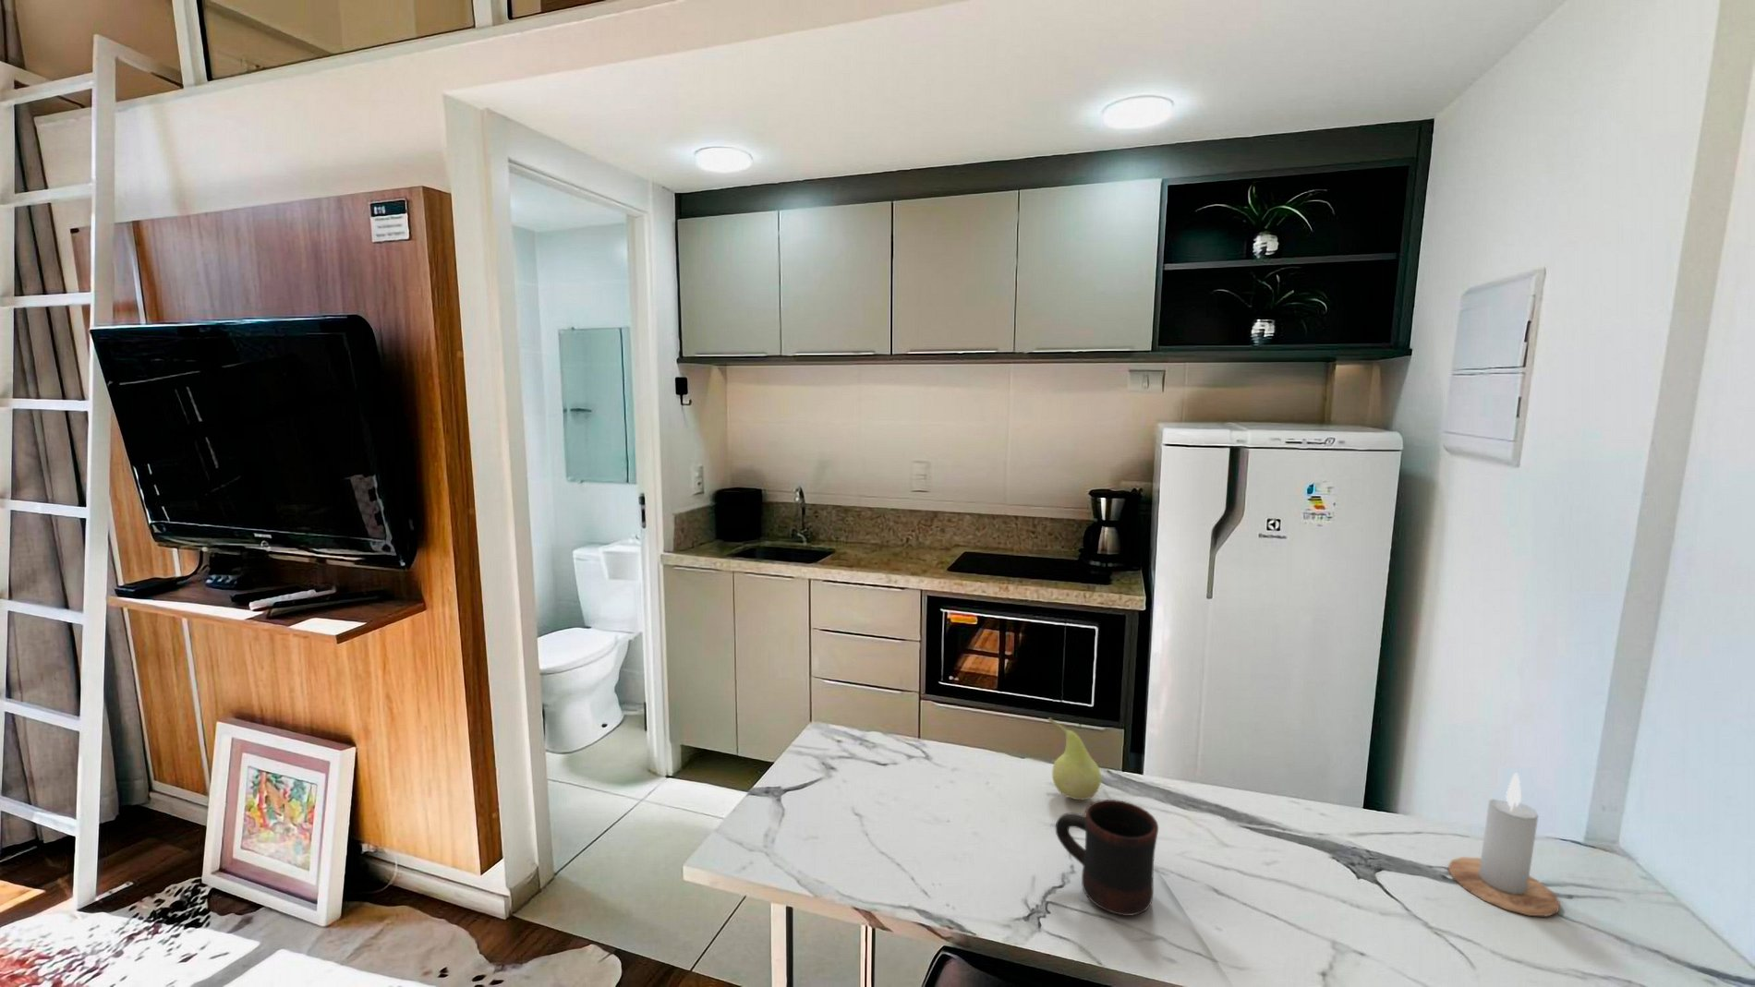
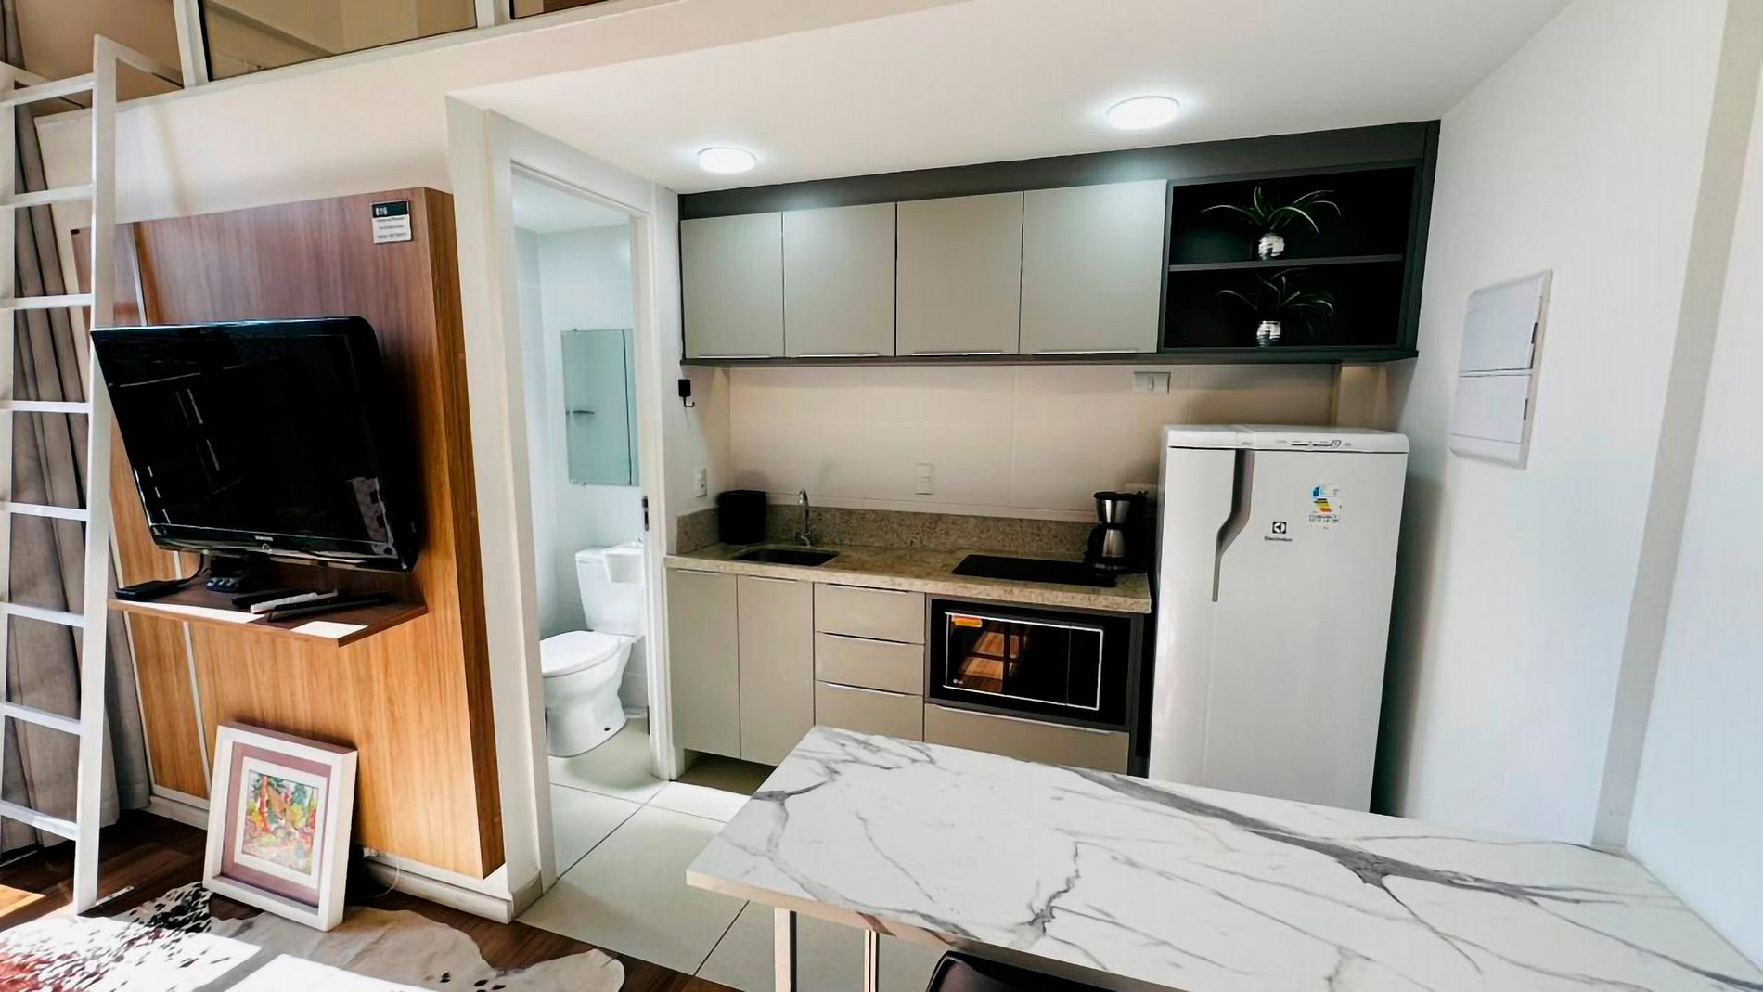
- mug [1055,799,1160,917]
- fruit [1047,717,1102,800]
- candle [1448,771,1561,918]
